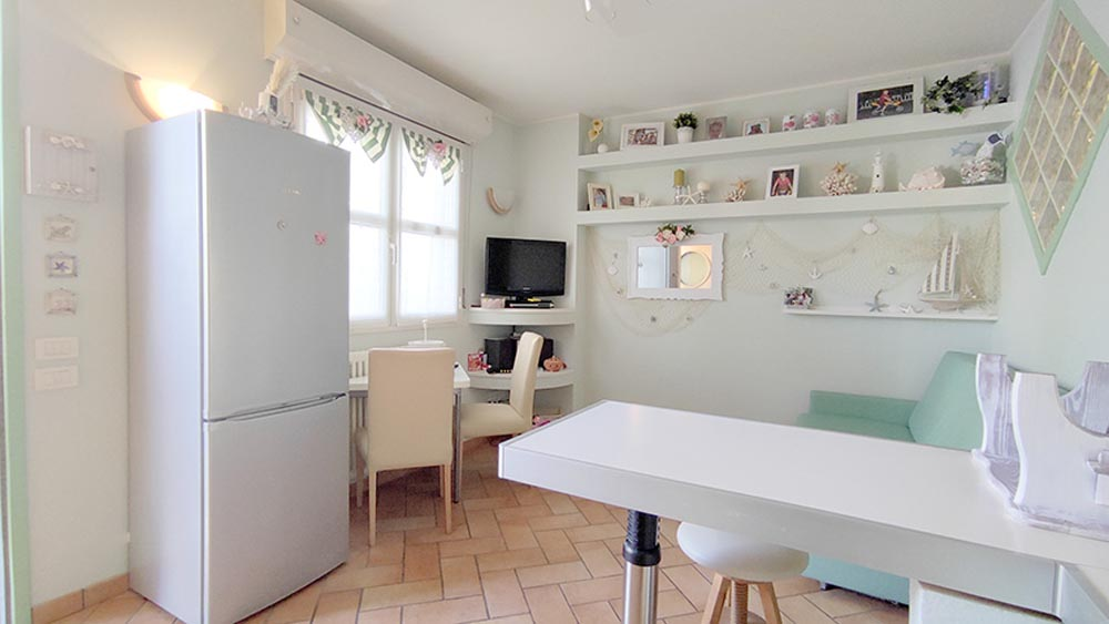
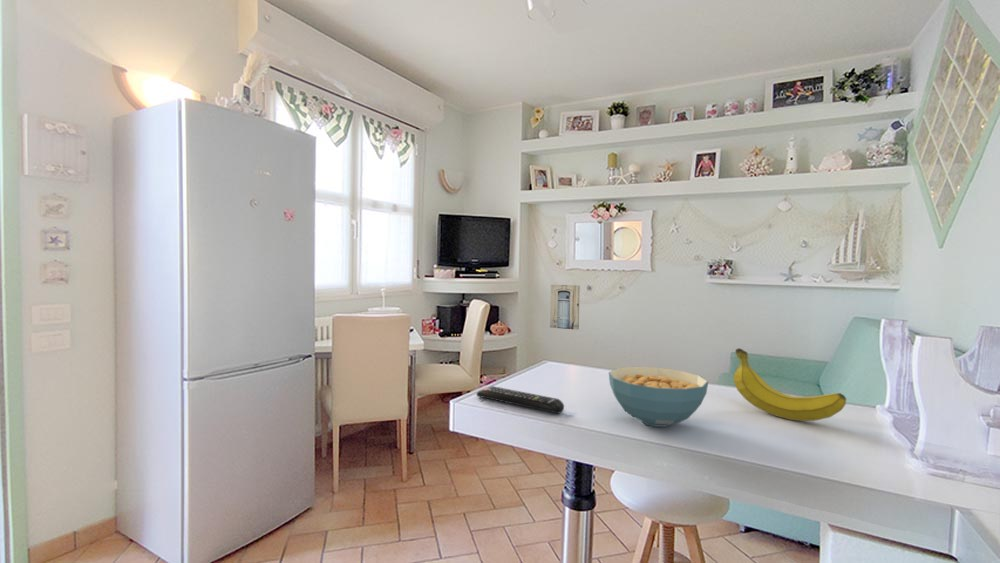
+ remote control [476,385,565,415]
+ cereal bowl [608,366,709,428]
+ wall art [549,284,581,331]
+ fruit [733,347,847,422]
